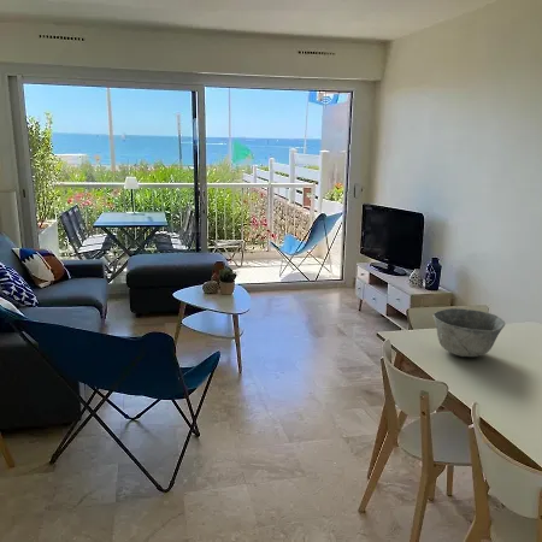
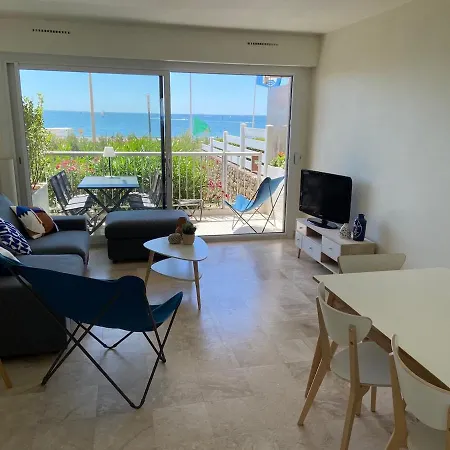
- bowl [432,307,506,358]
